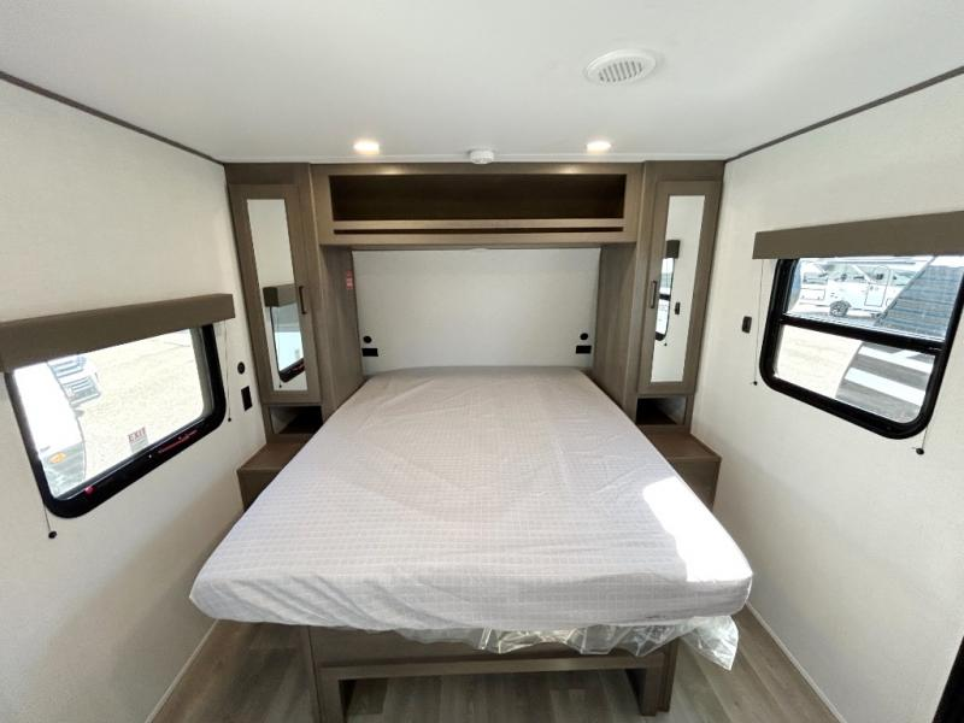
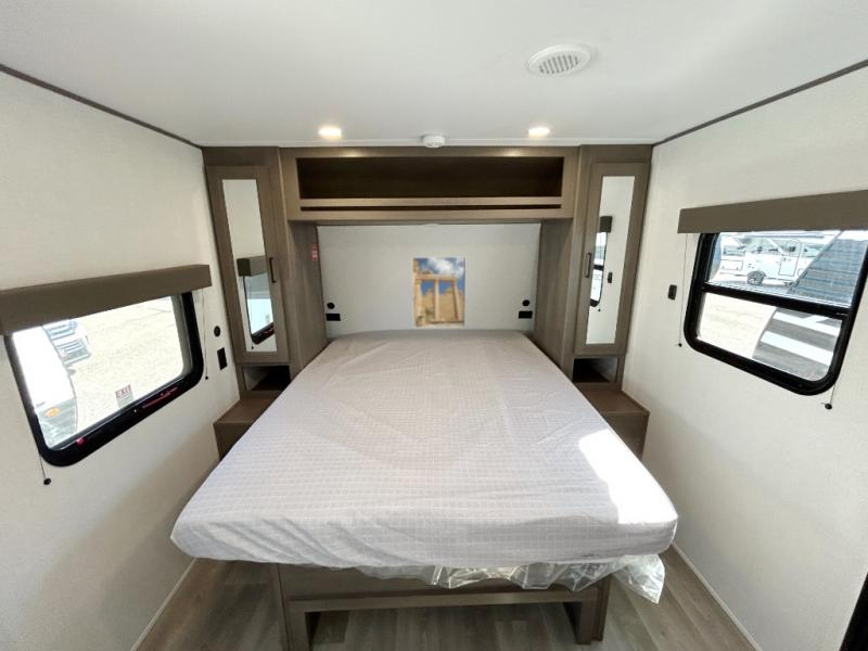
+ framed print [411,256,467,329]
